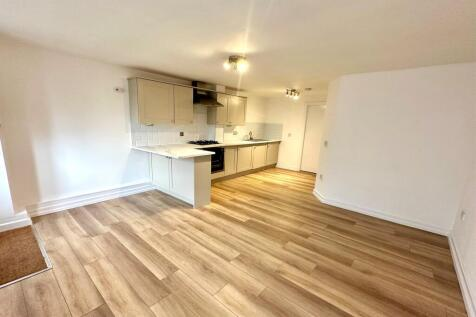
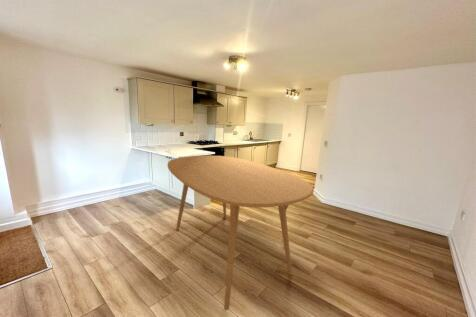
+ dining table [167,155,315,311]
